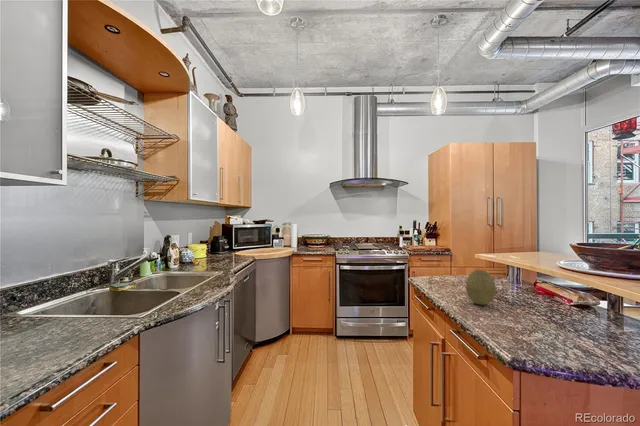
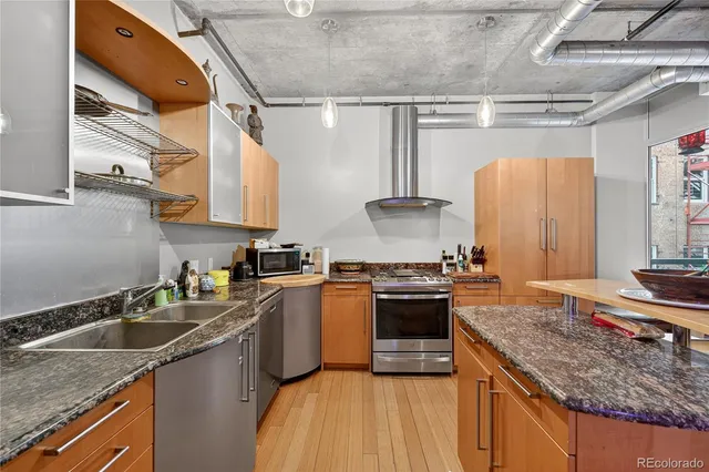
- fruit [465,269,497,306]
